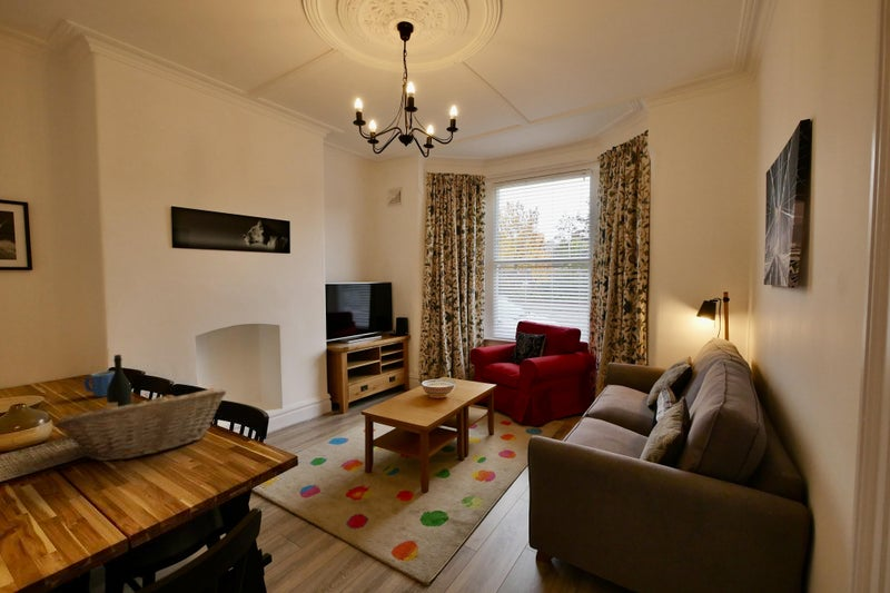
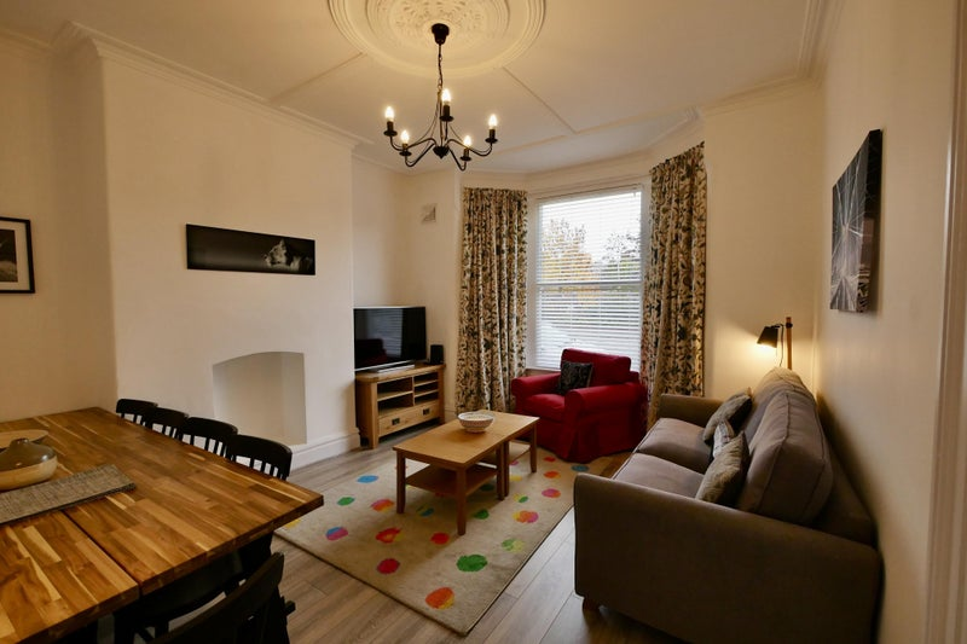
- wine bottle [106,354,134,408]
- mug [82,370,115,398]
- fruit basket [53,387,227,462]
